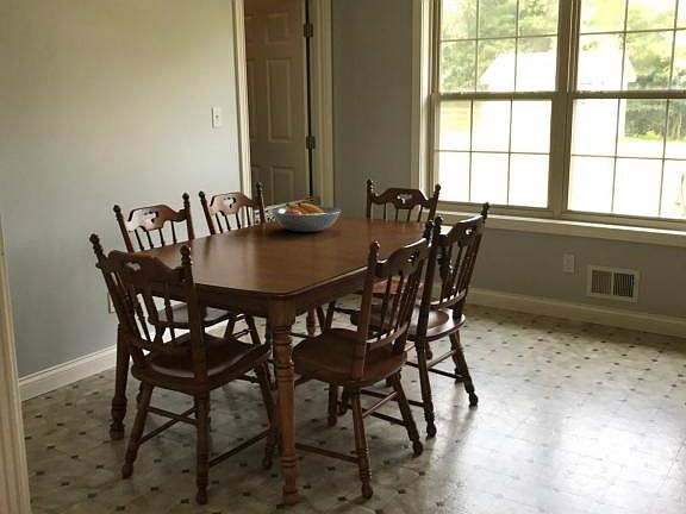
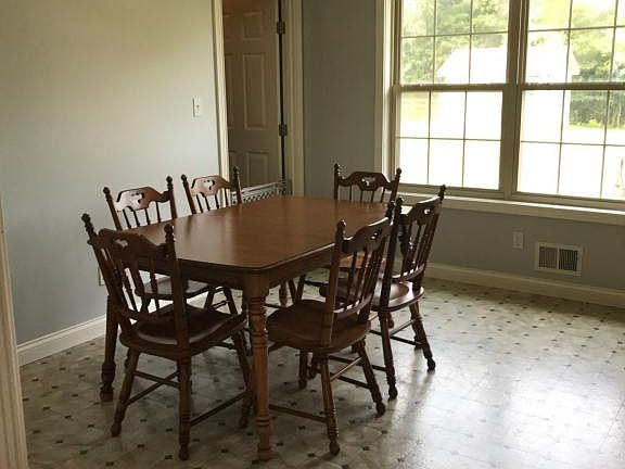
- fruit bowl [270,202,342,233]
